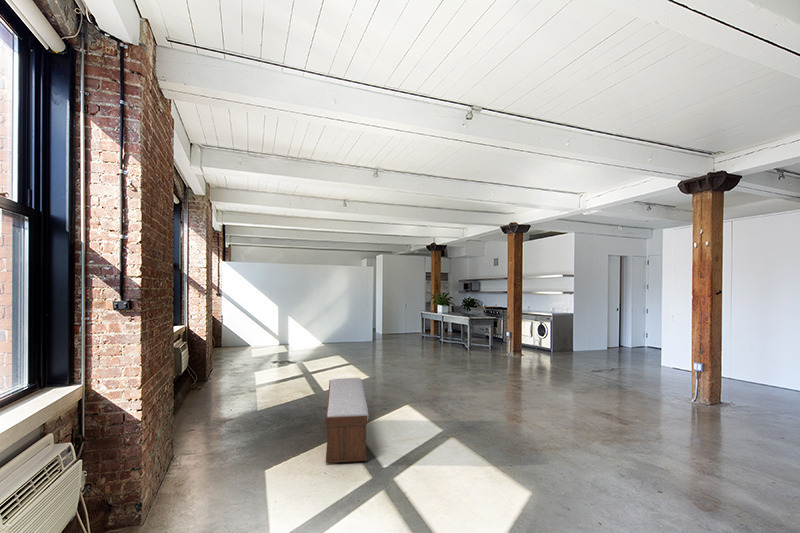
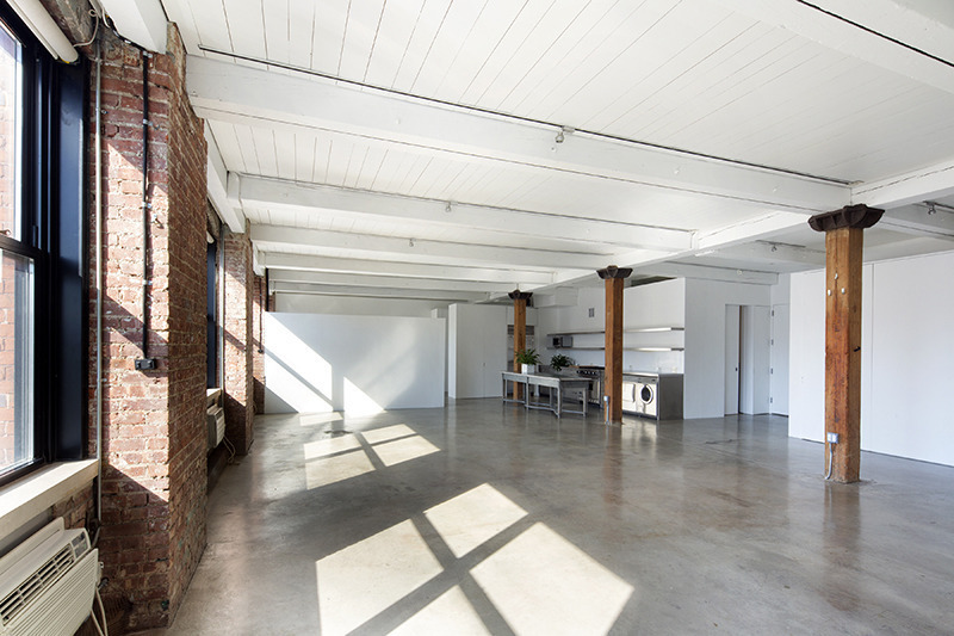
- bench [325,377,370,464]
